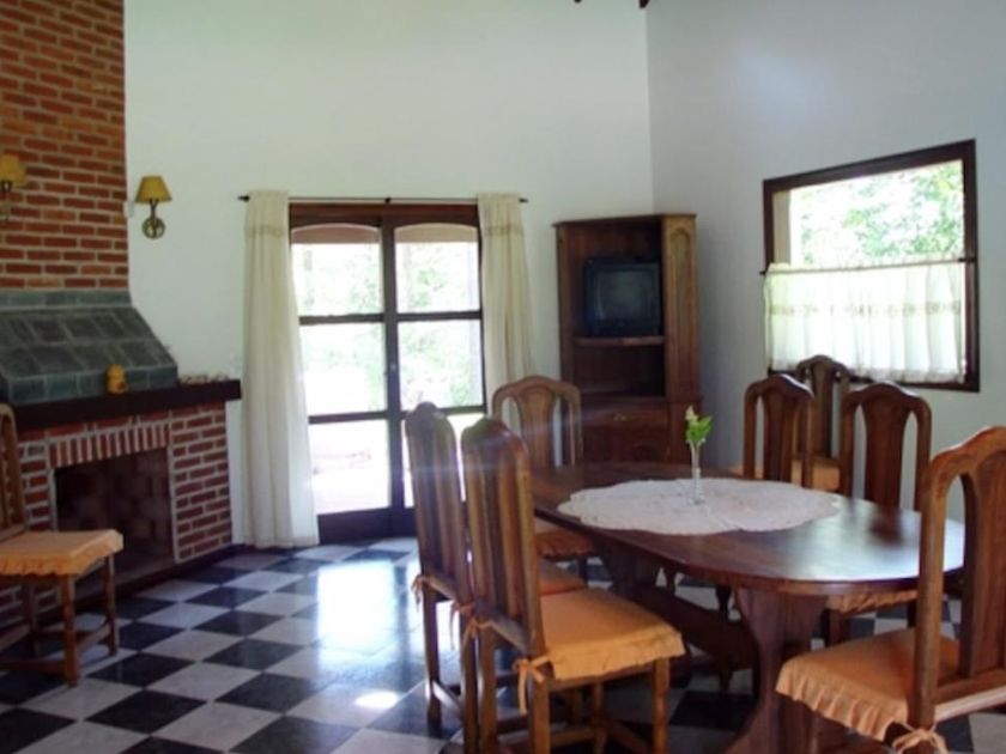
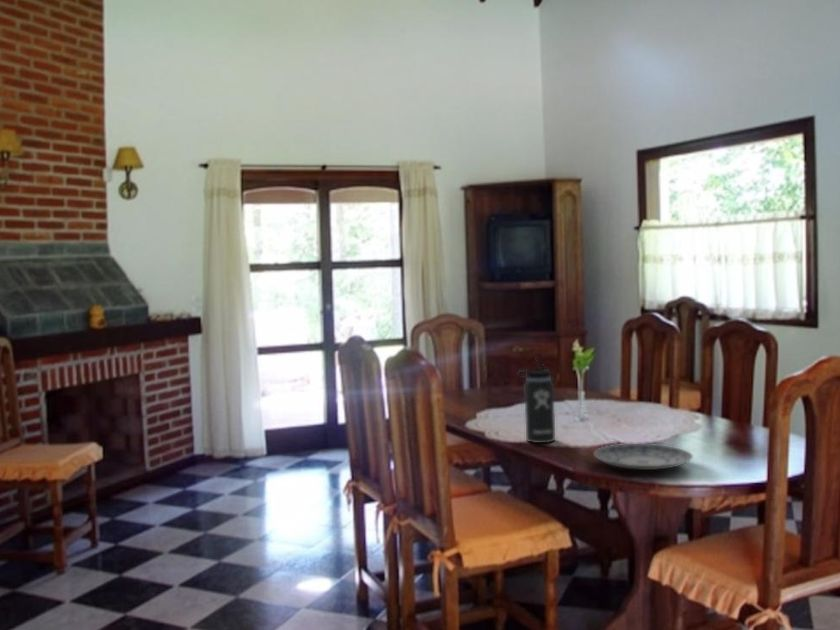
+ plate [592,443,694,471]
+ thermos bottle [517,356,556,444]
